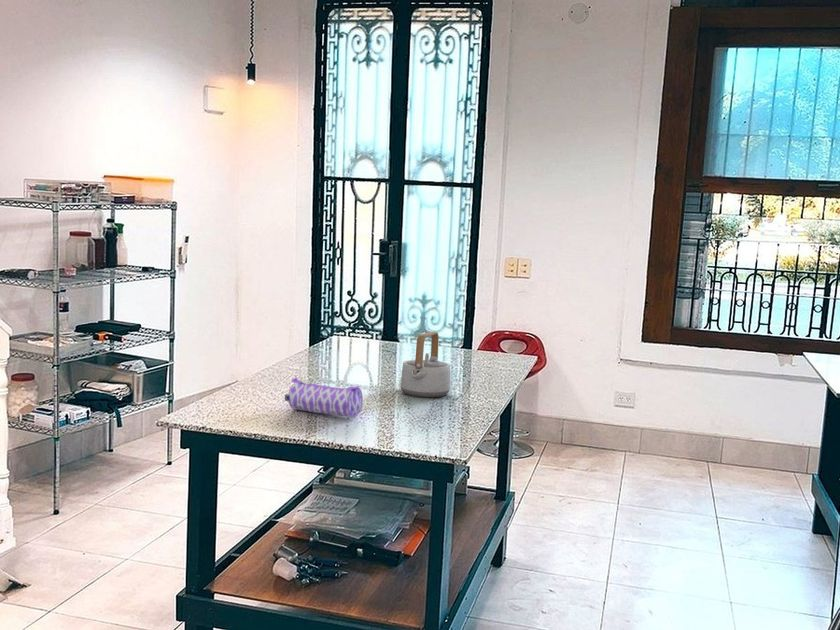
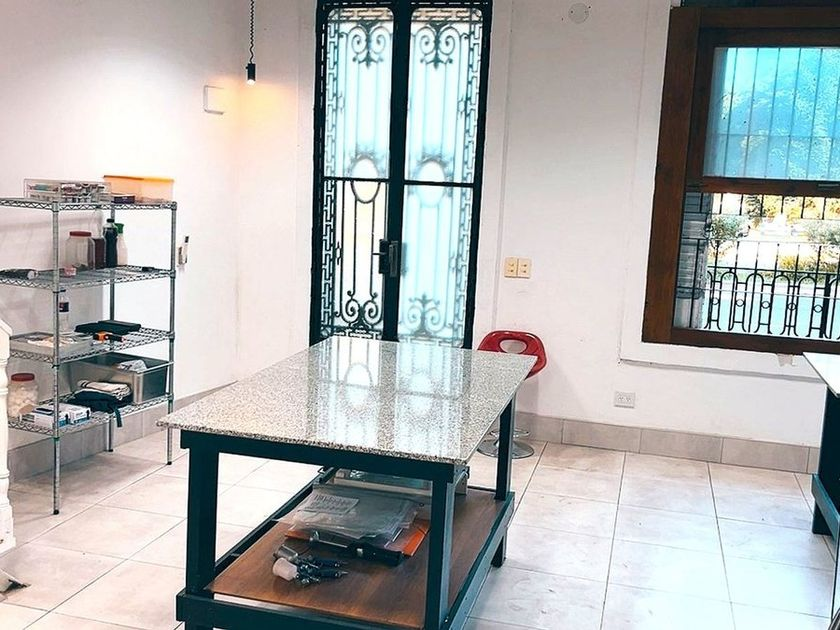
- pencil case [284,377,364,418]
- teapot [400,331,451,398]
